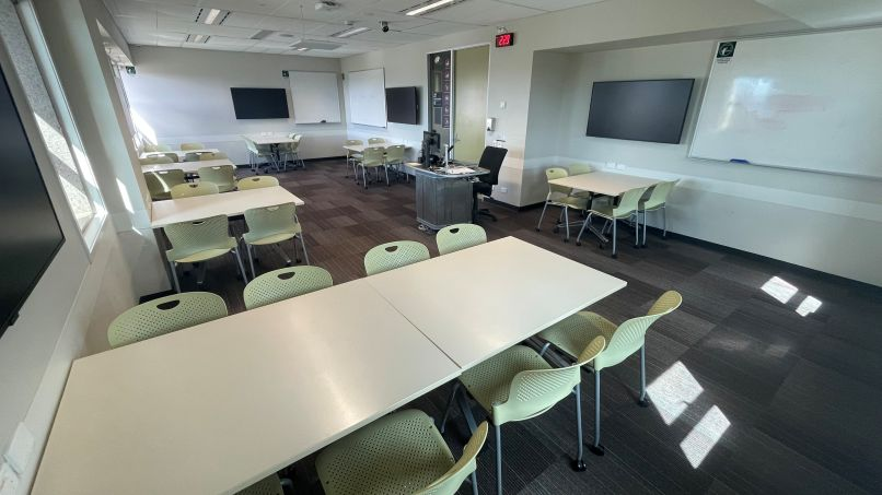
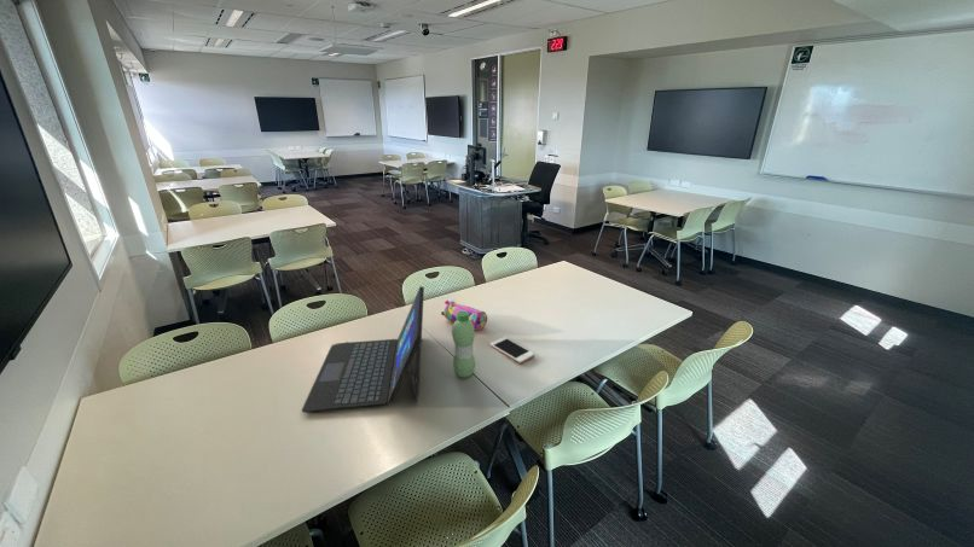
+ pencil case [440,299,488,331]
+ water bottle [451,312,476,379]
+ cell phone [489,336,535,365]
+ laptop [301,285,425,413]
